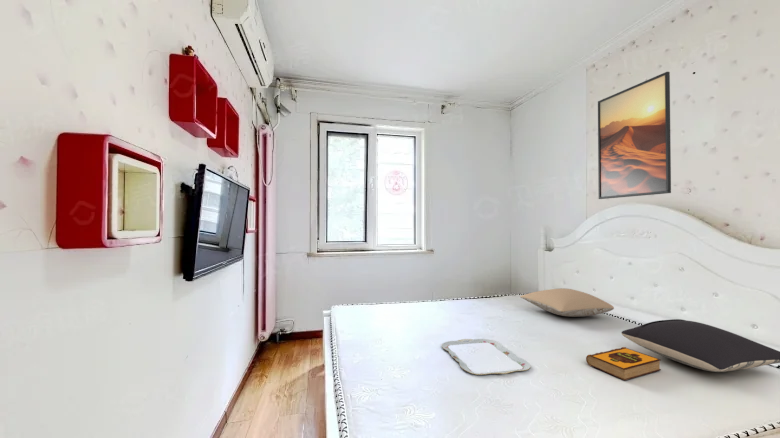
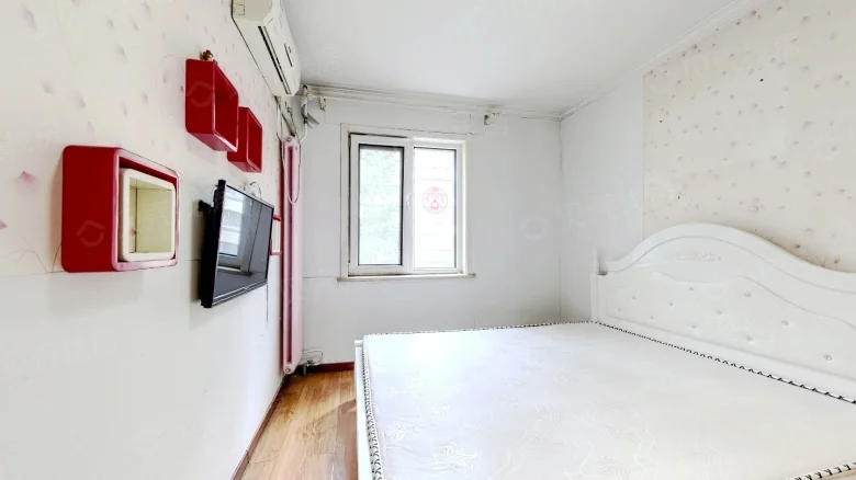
- hardback book [585,346,662,381]
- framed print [597,71,672,200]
- pillow [519,287,615,318]
- pillow [620,318,780,373]
- serving tray [441,338,531,376]
